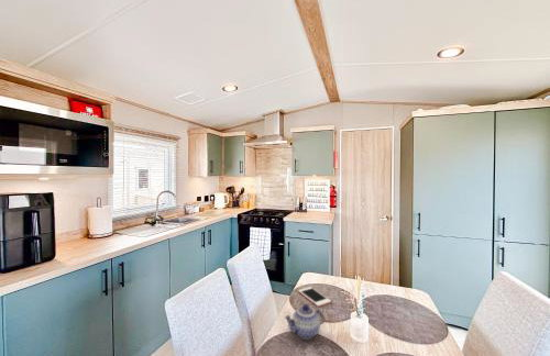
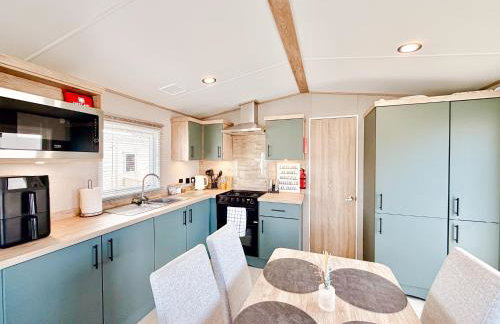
- teapot [283,303,327,341]
- cell phone [297,286,332,308]
